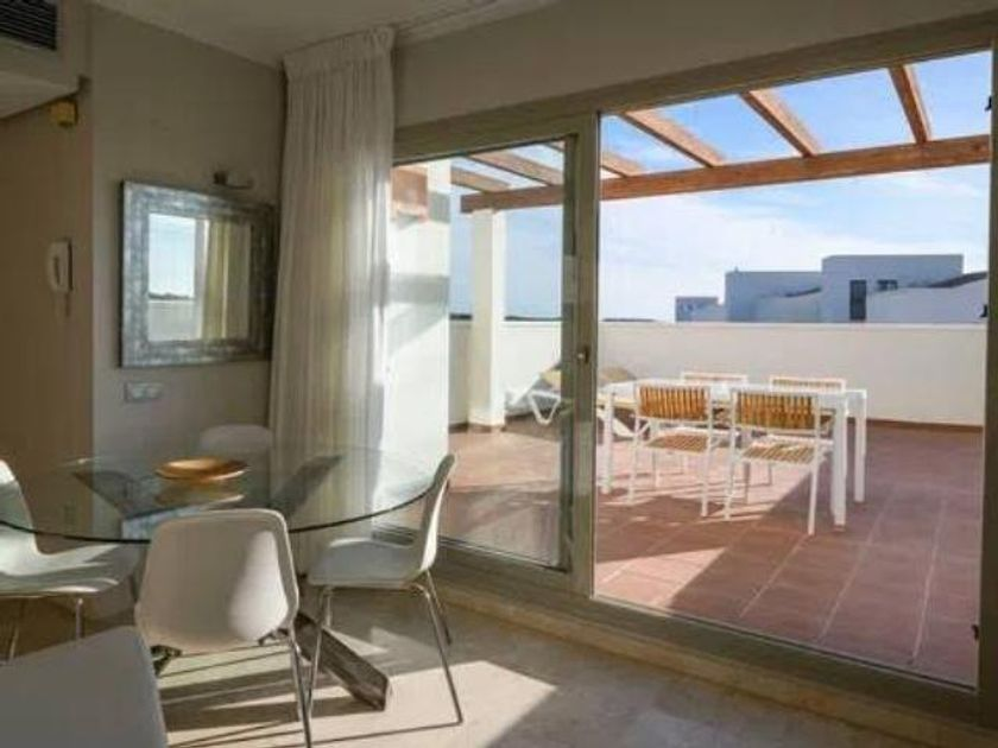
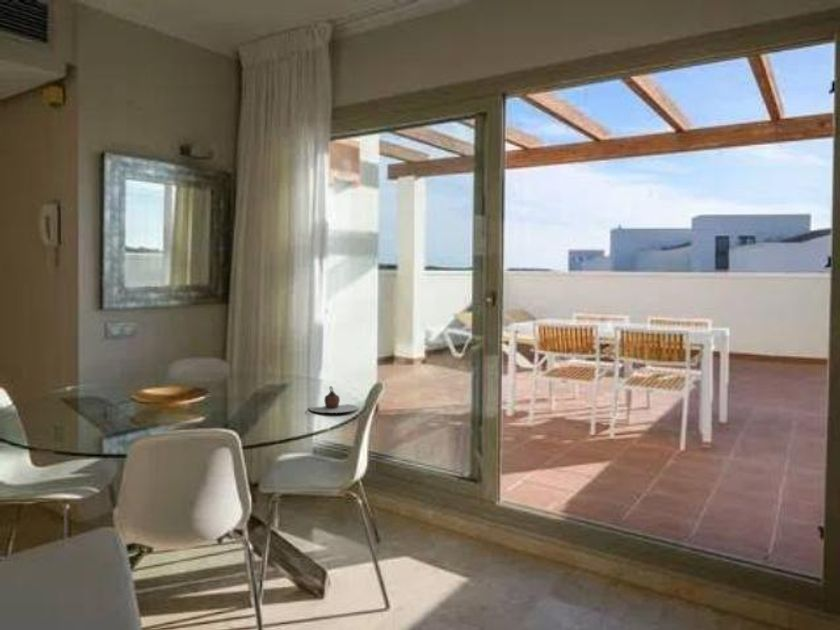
+ teapot [307,385,359,414]
